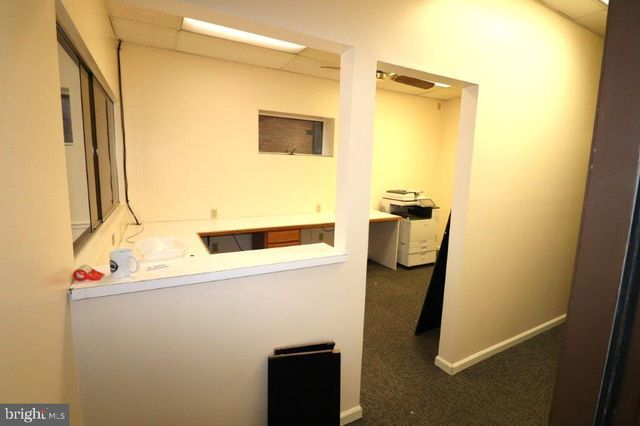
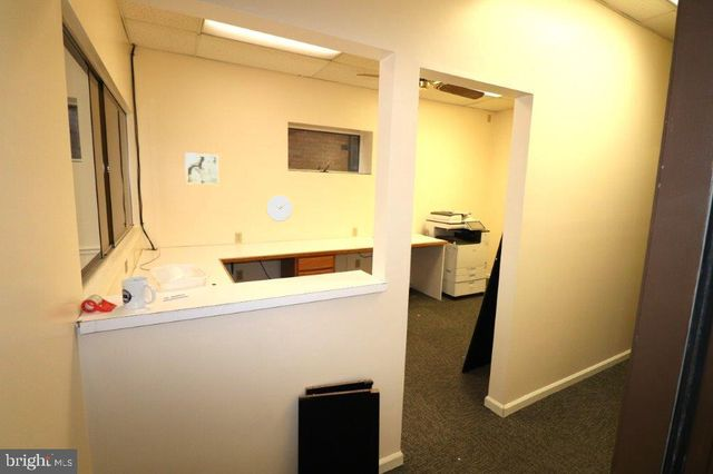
+ wall art [184,151,221,186]
+ wall clock [265,195,293,223]
